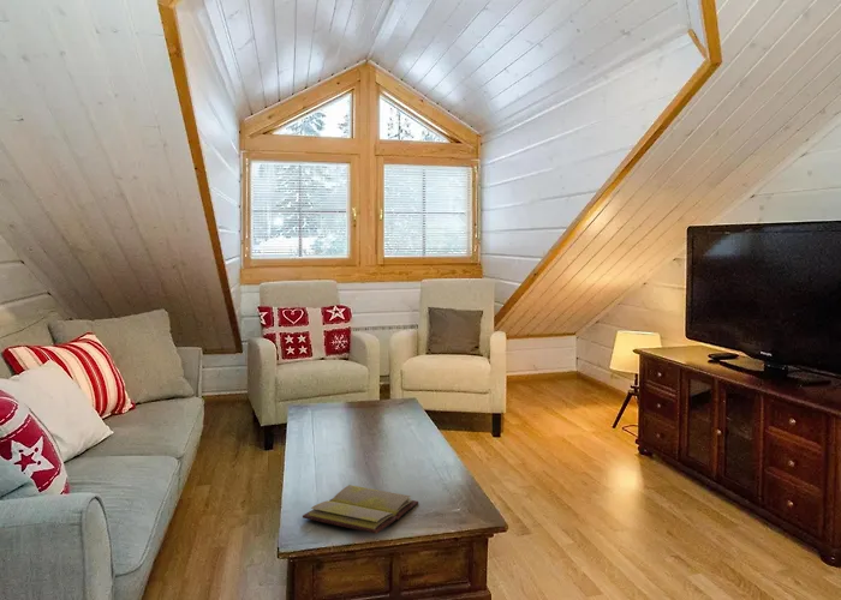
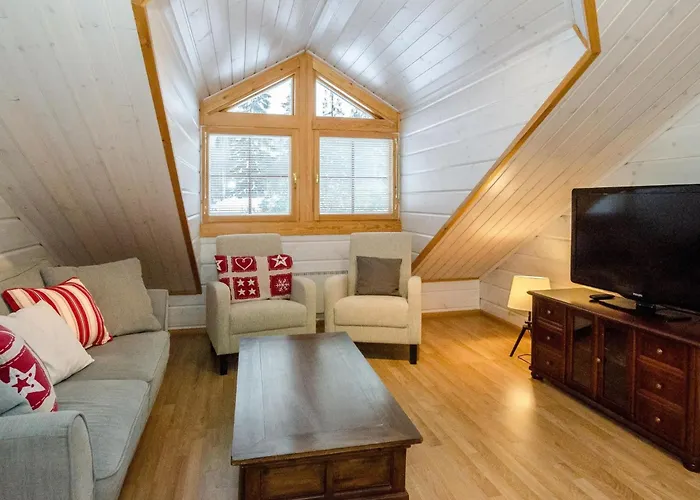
- diary [302,484,419,535]
